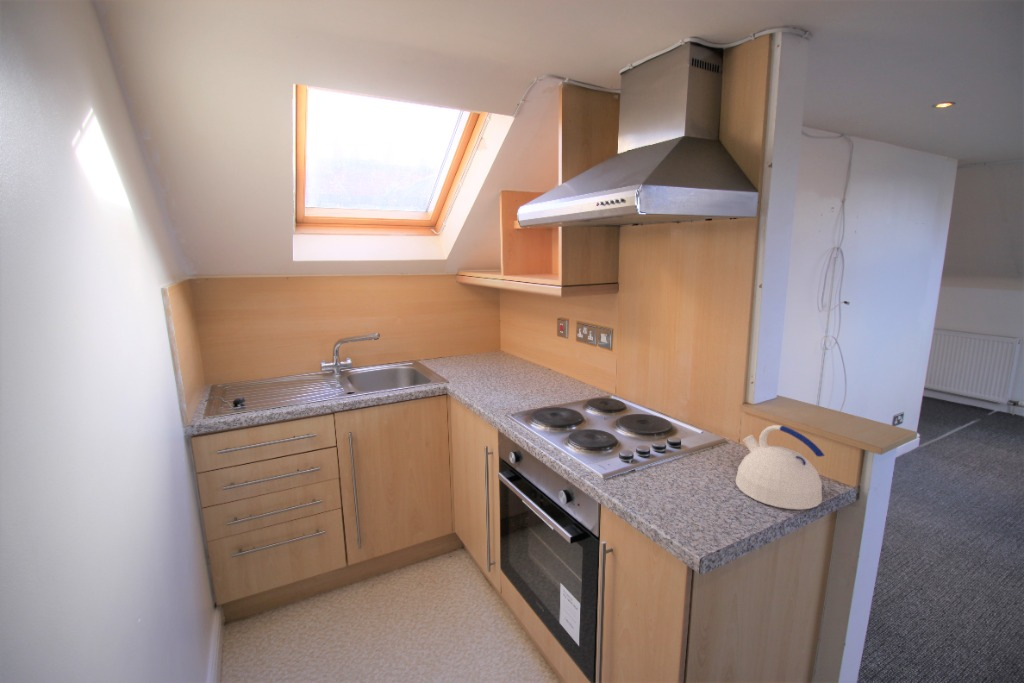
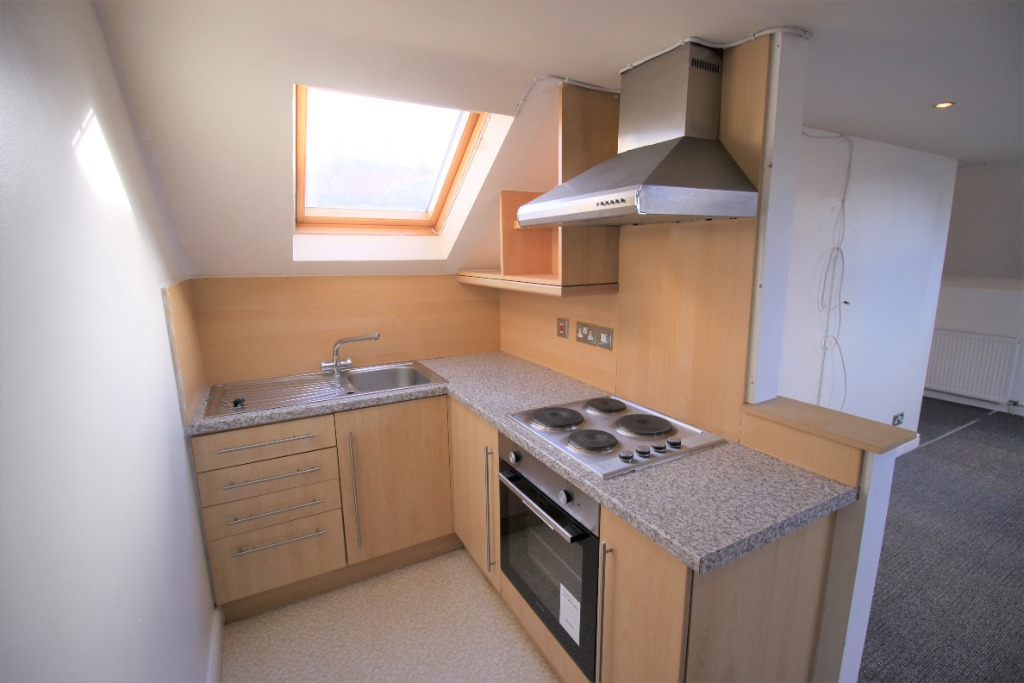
- kettle [735,424,825,511]
